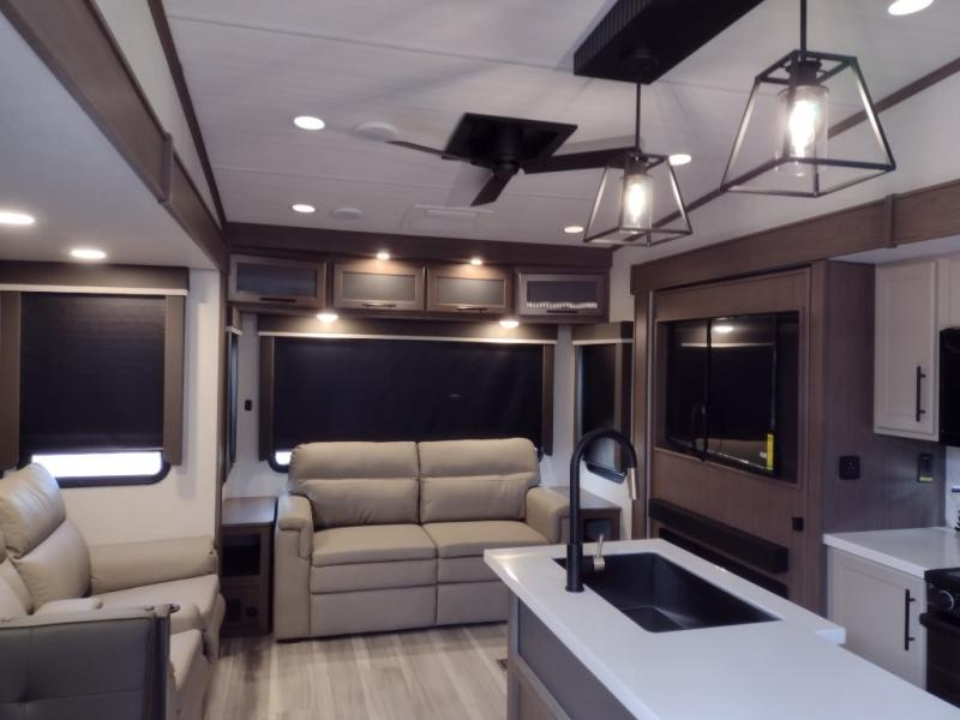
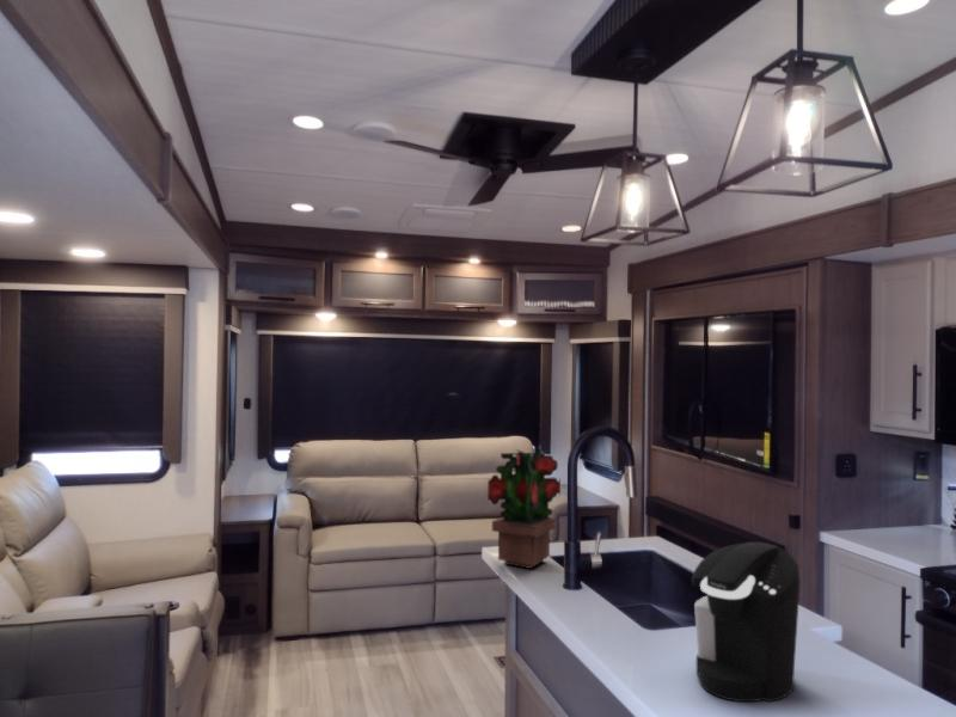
+ potted plant [486,448,562,570]
+ coffee maker [691,541,801,703]
